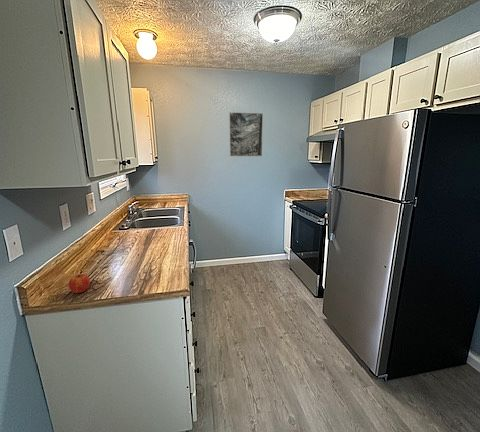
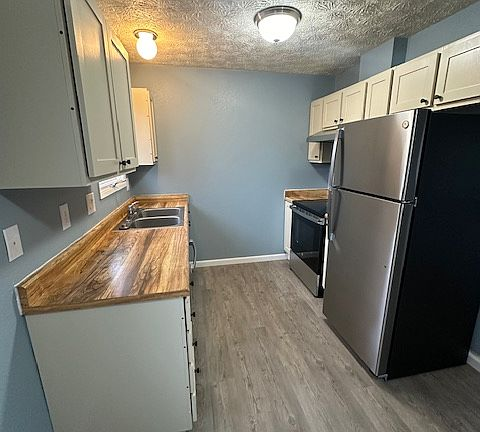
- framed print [228,111,264,158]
- fruit [68,273,91,294]
